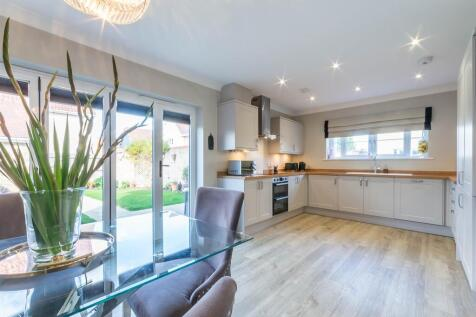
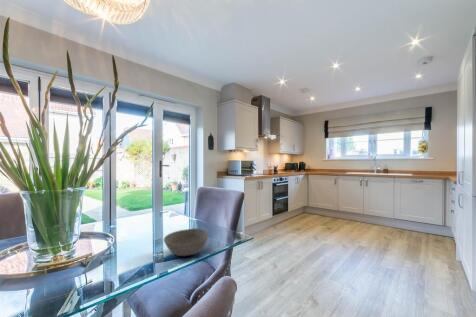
+ bowl [163,227,209,257]
